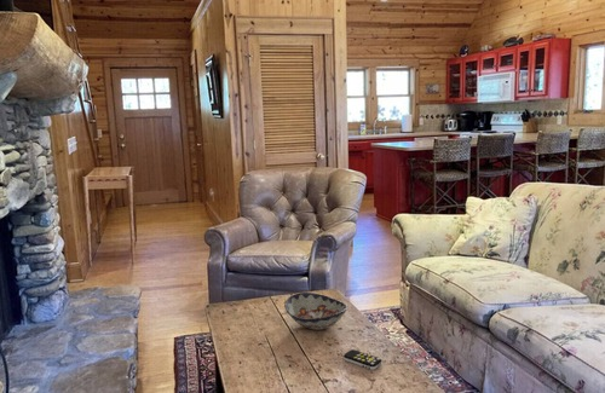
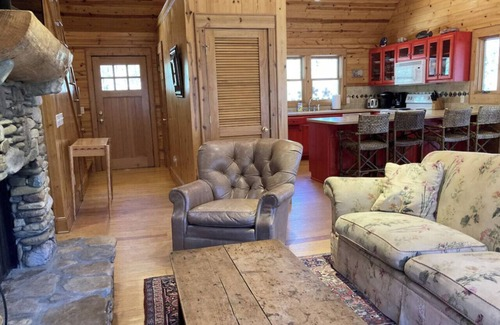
- remote control [342,348,382,371]
- decorative bowl [283,291,348,331]
